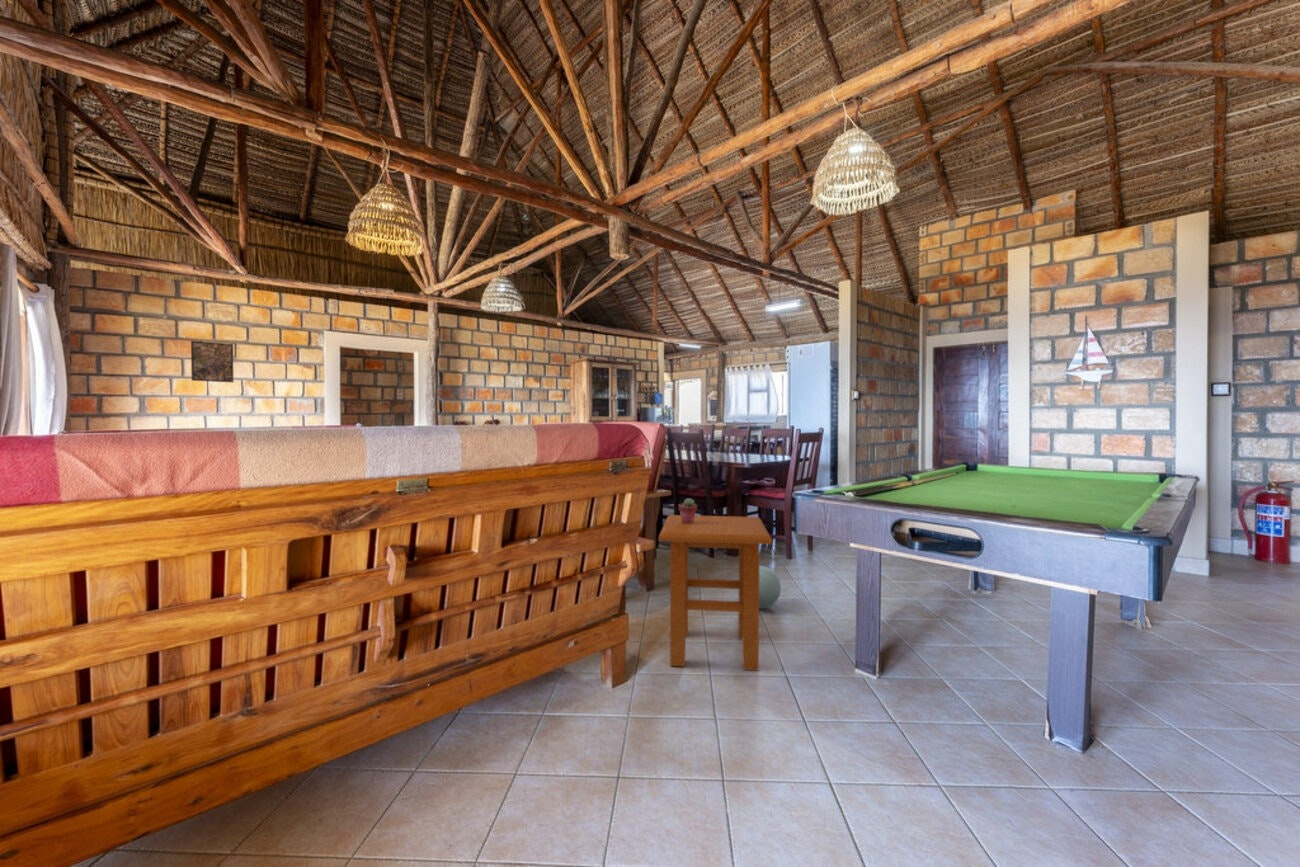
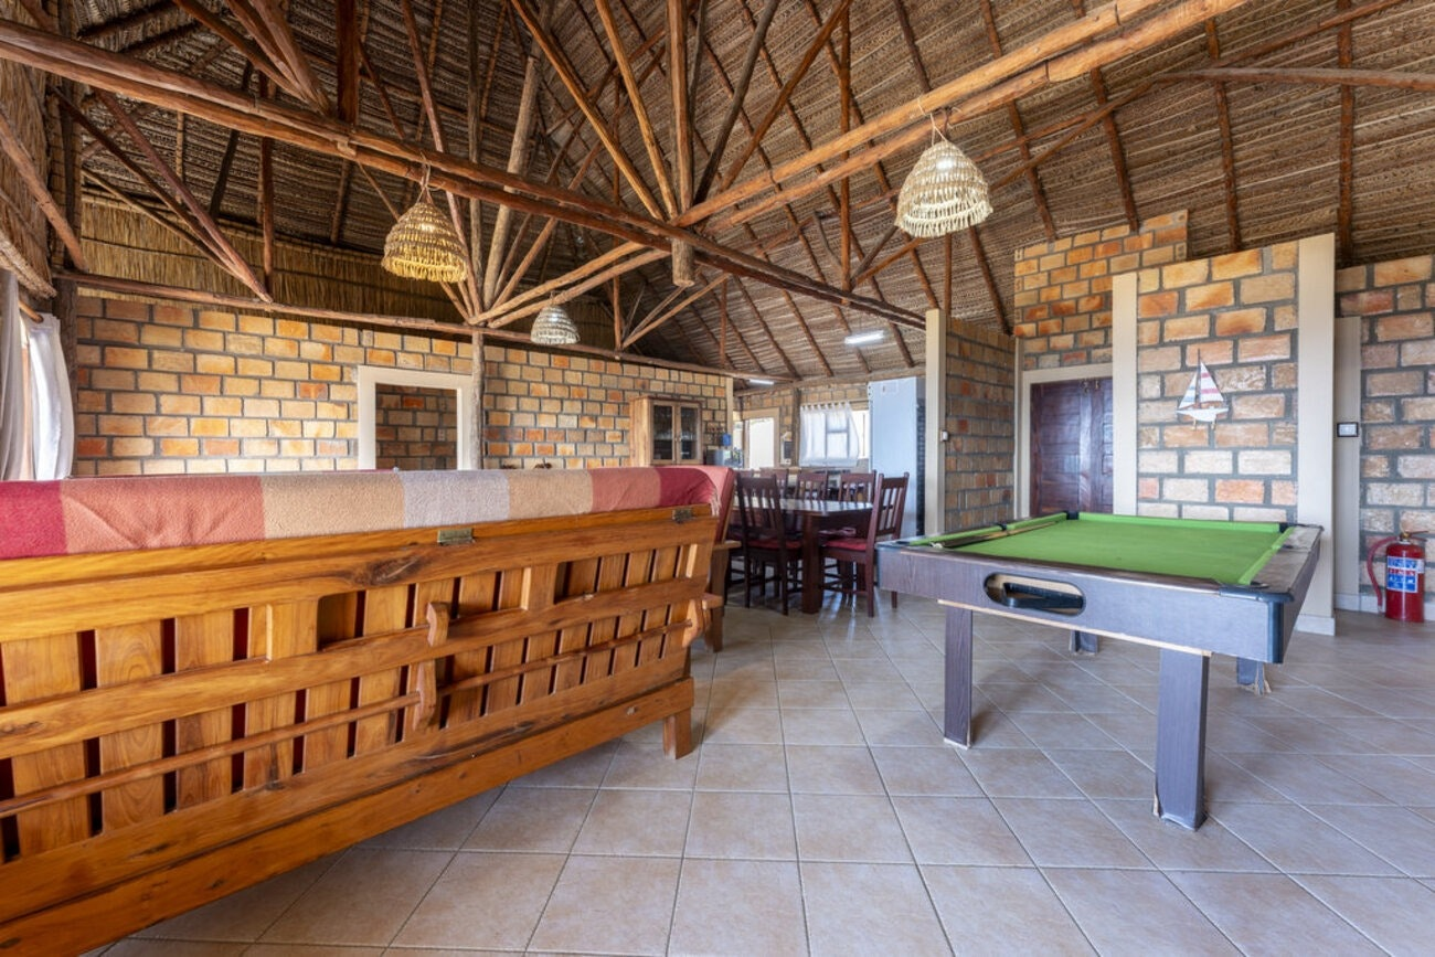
- side table [658,514,773,672]
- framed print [190,340,234,383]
- potted succulent [678,497,698,524]
- ball [759,565,782,610]
